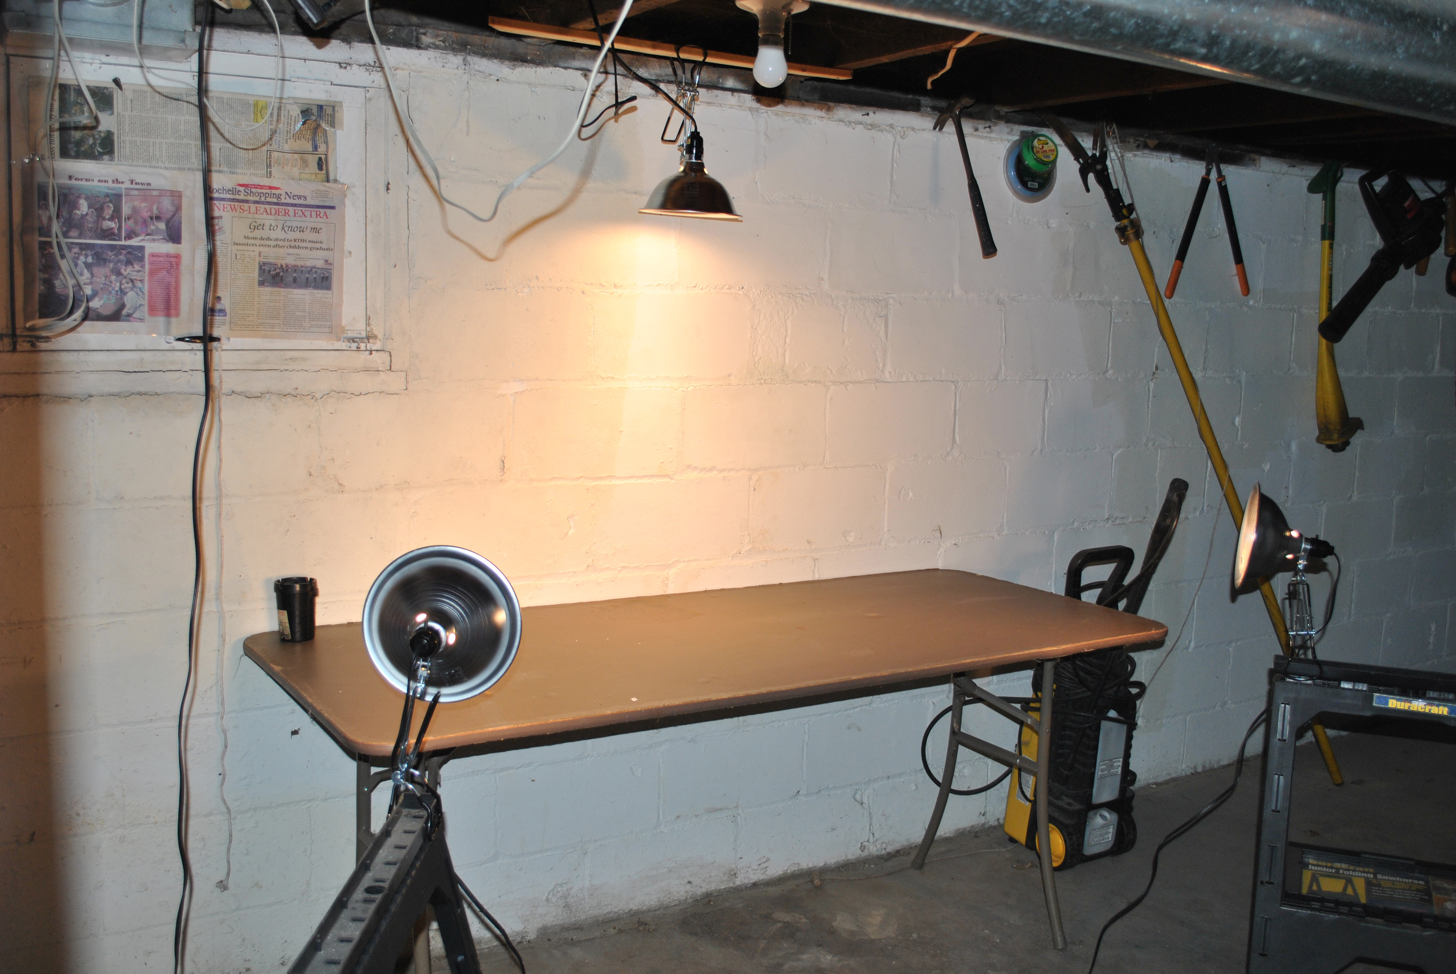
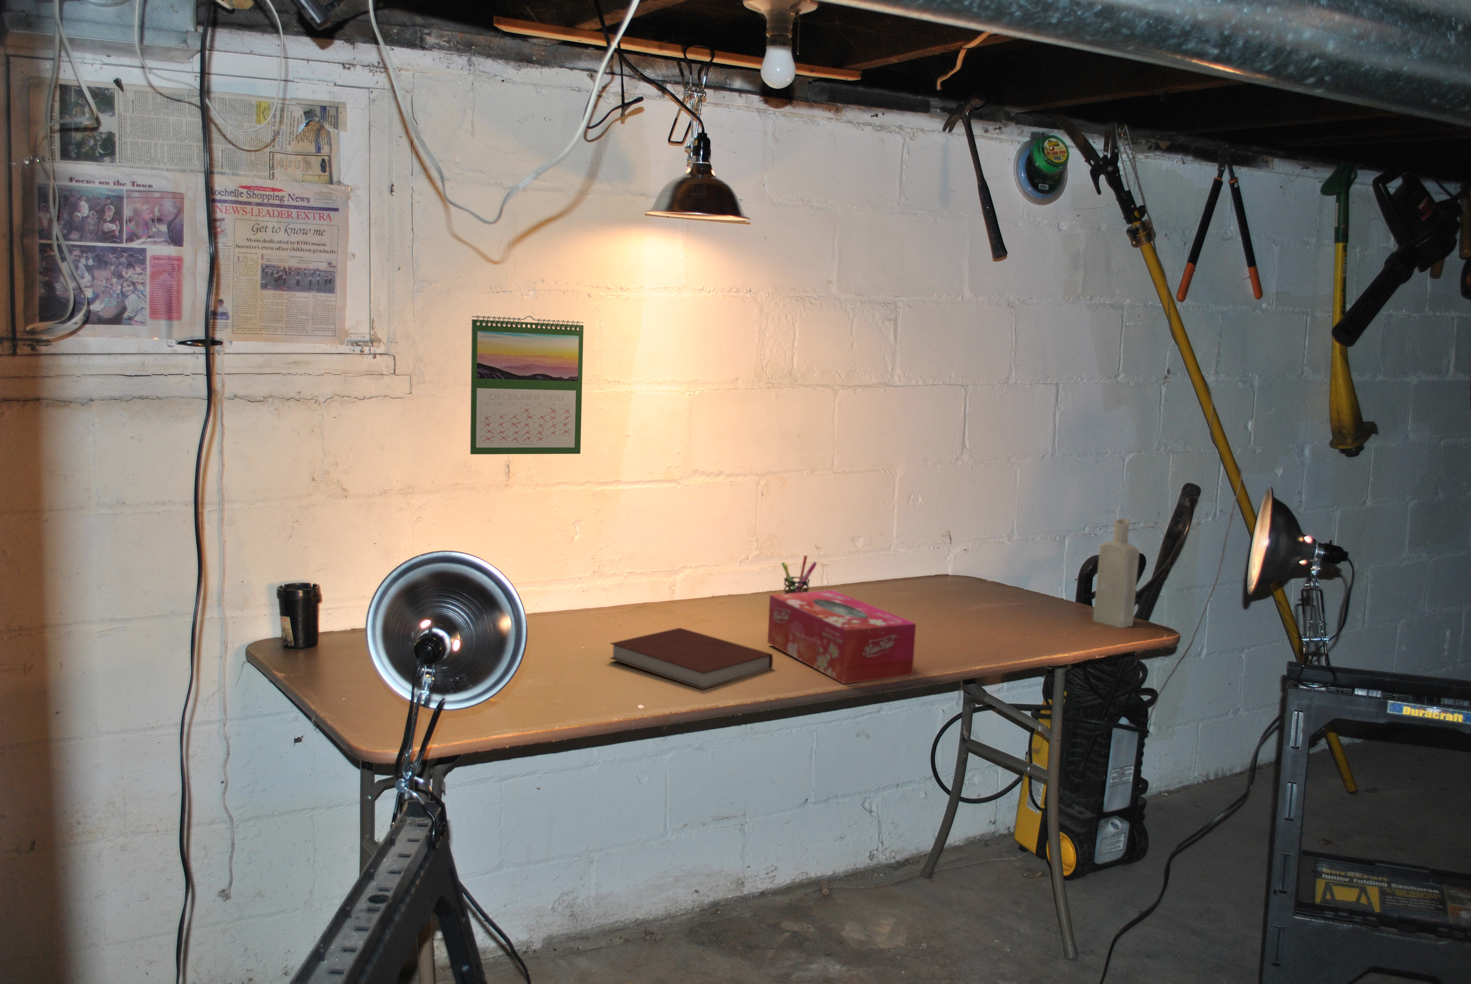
+ bottle [1093,517,1139,628]
+ calendar [470,315,584,455]
+ notebook [610,627,773,690]
+ tissue box [767,590,916,684]
+ pen holder [781,555,817,594]
